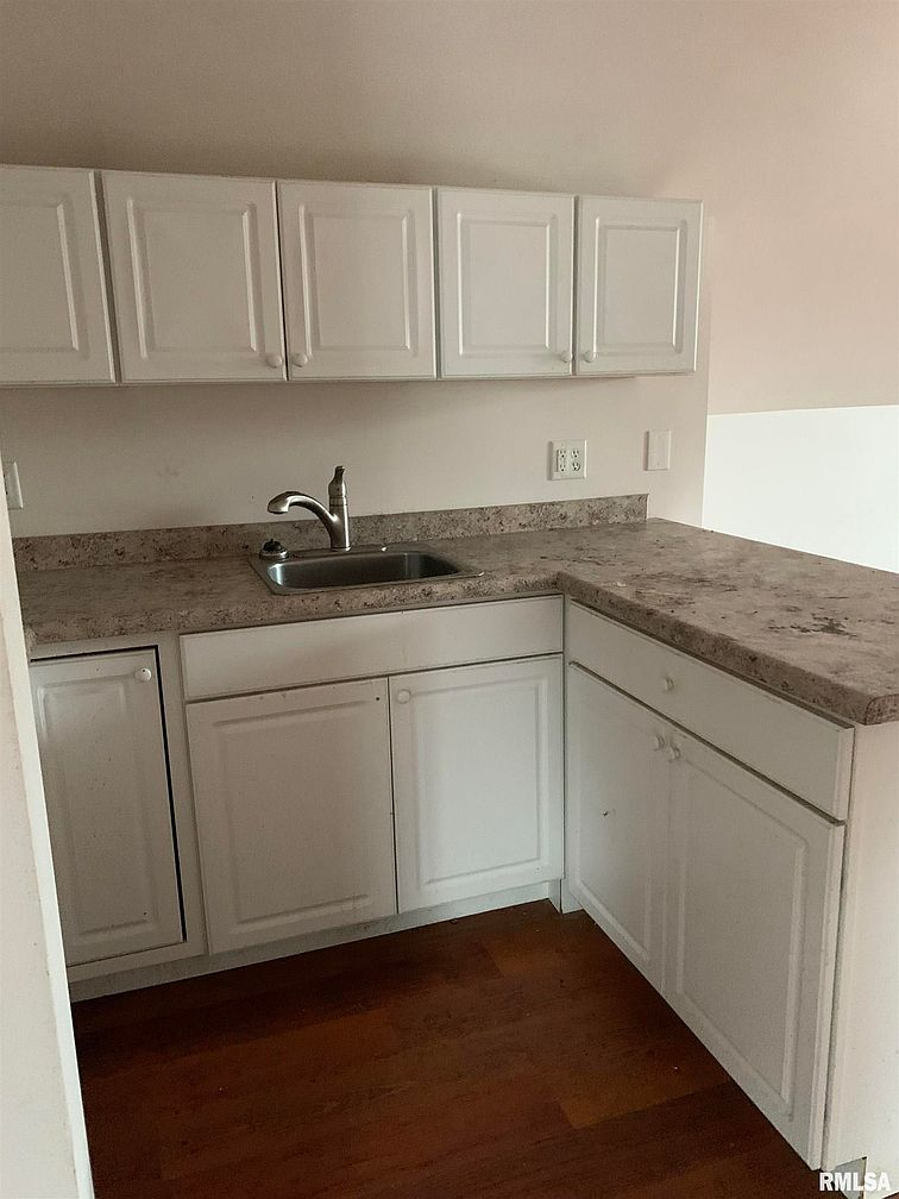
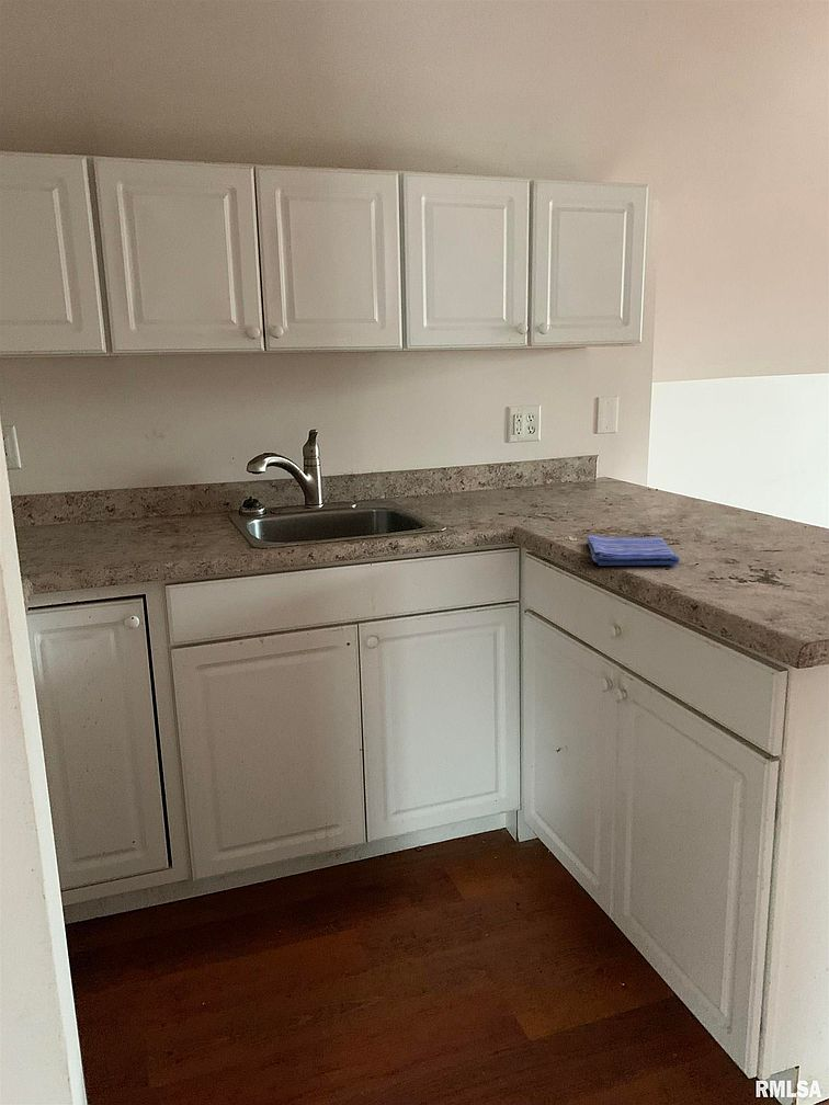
+ dish towel [587,534,681,567]
